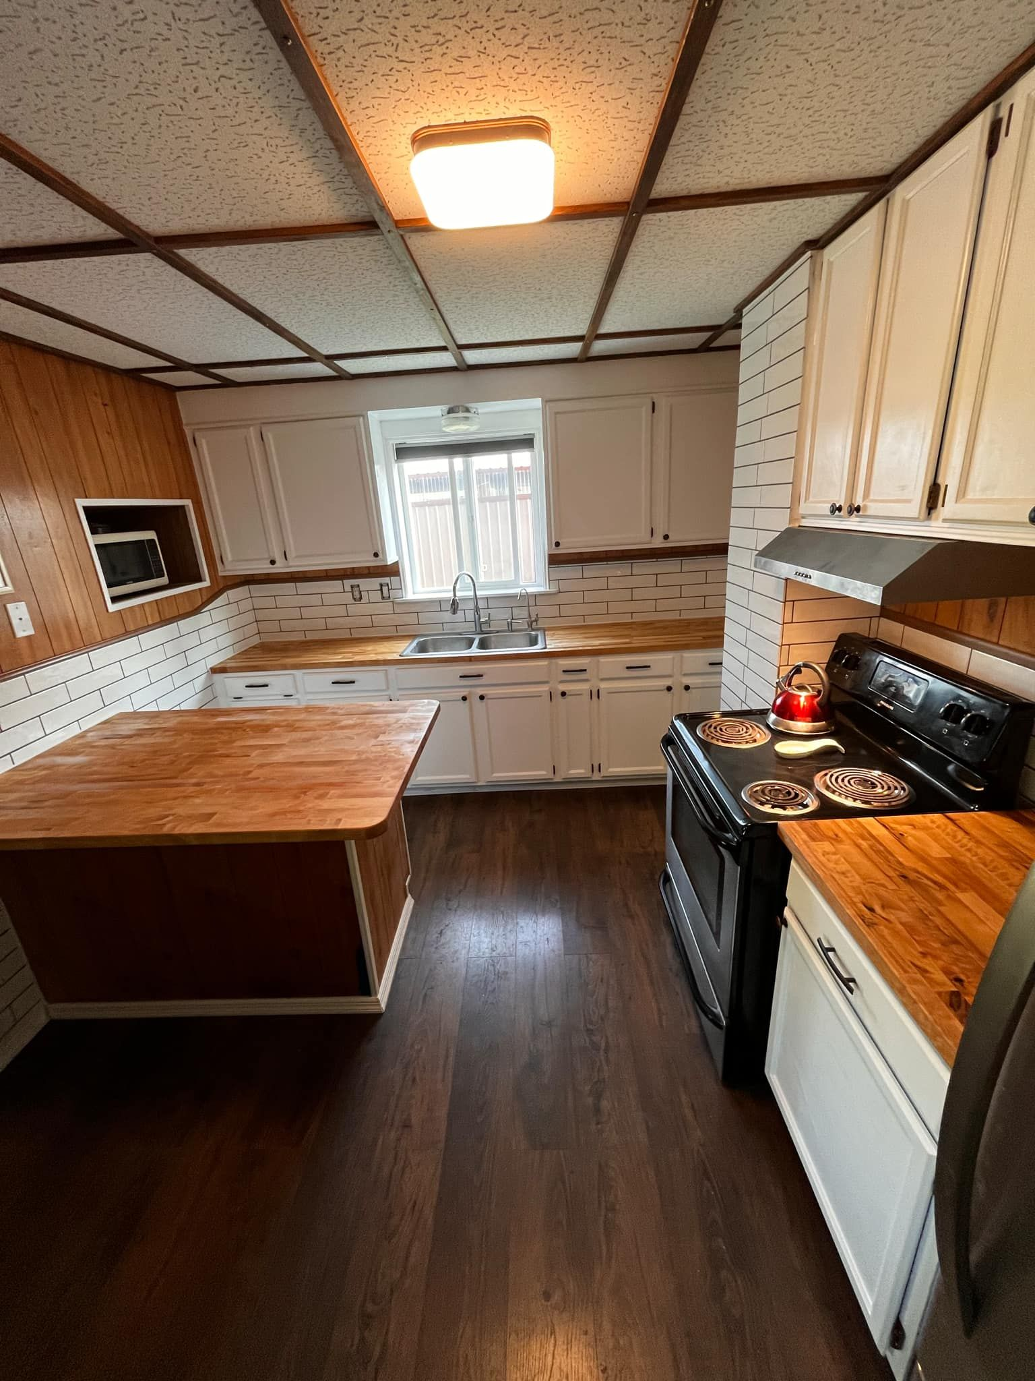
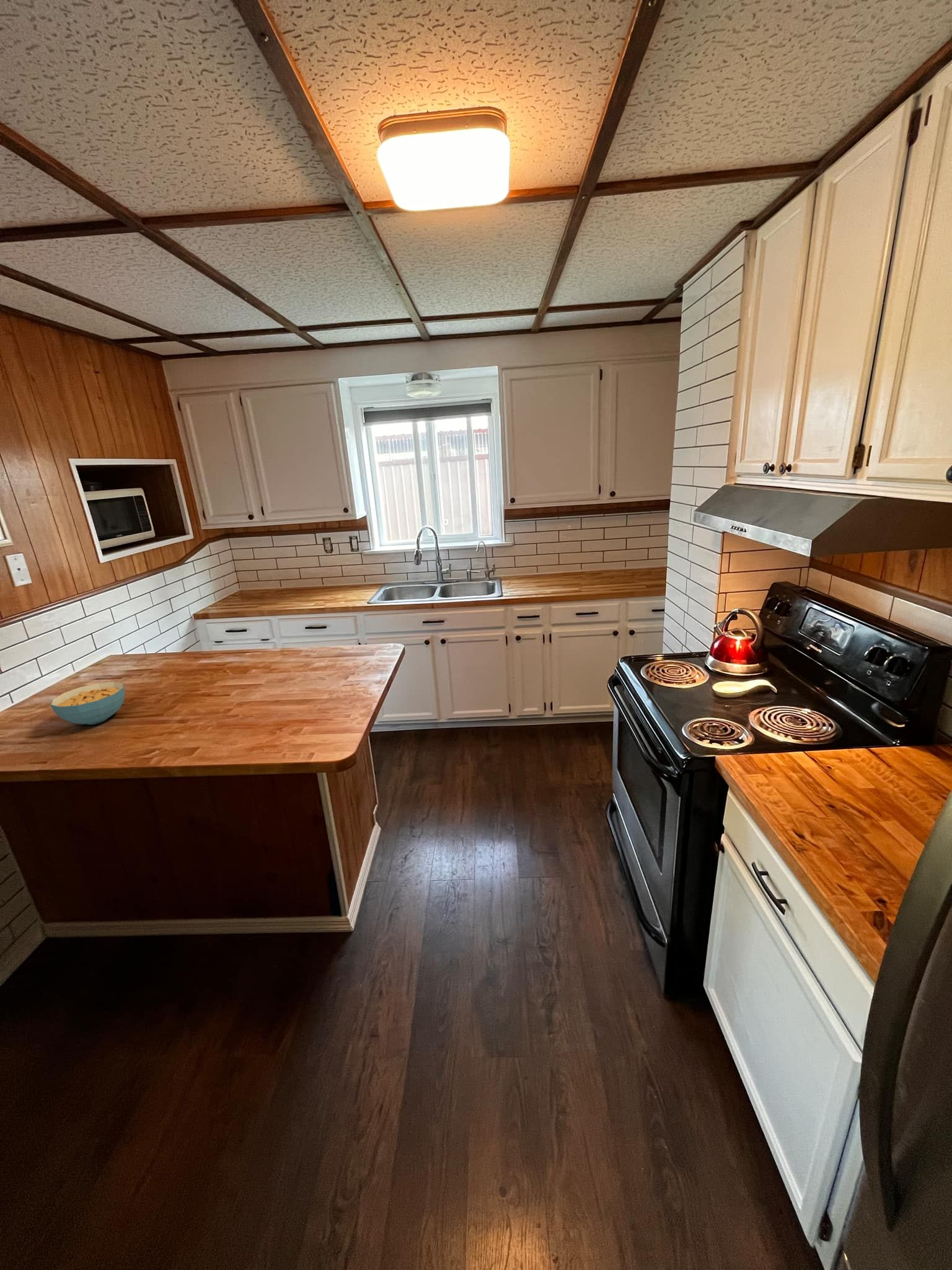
+ cereal bowl [50,681,125,726]
